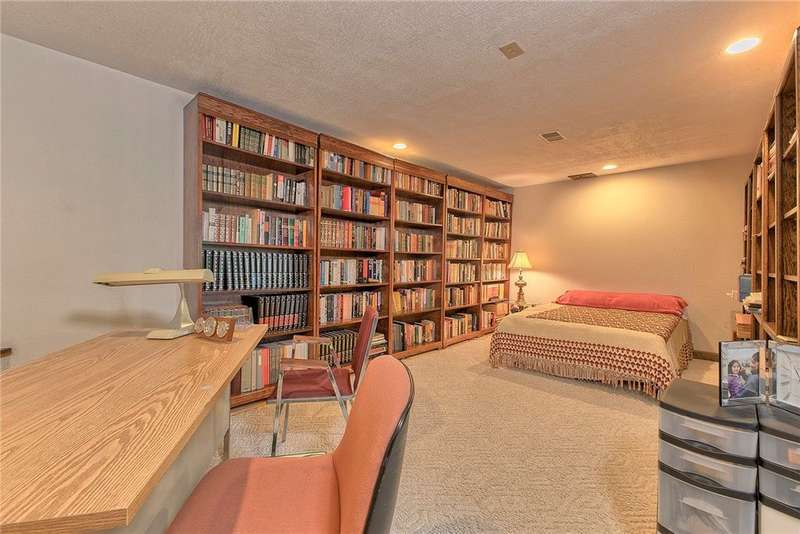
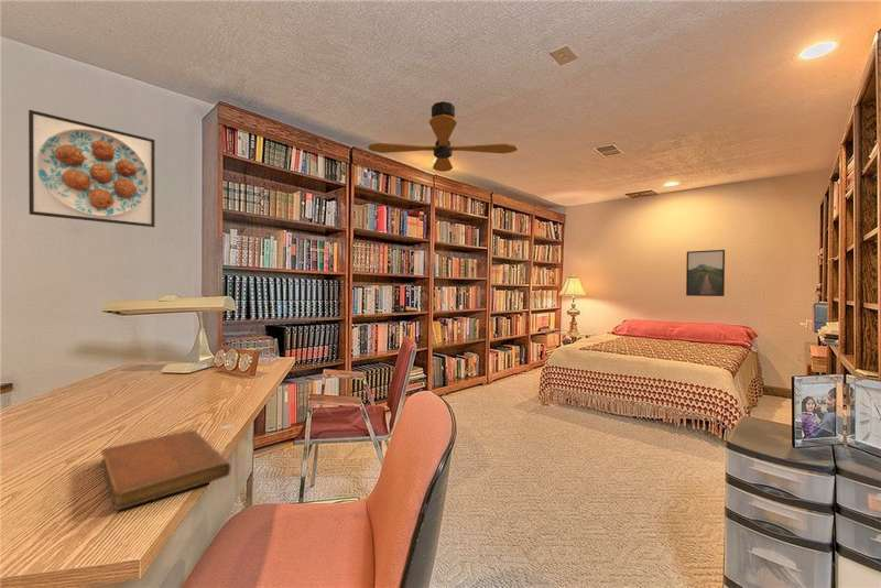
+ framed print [685,249,726,297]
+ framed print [28,109,156,228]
+ notebook [100,429,232,511]
+ ceiling fan [367,100,519,173]
